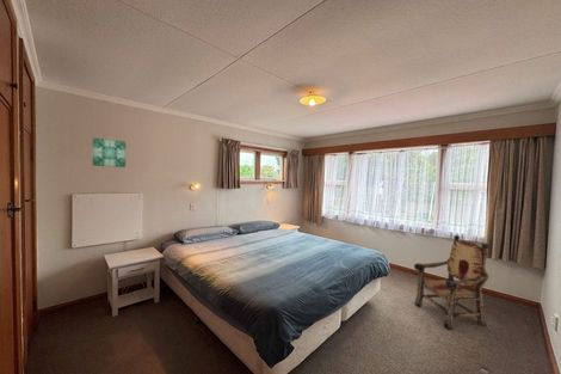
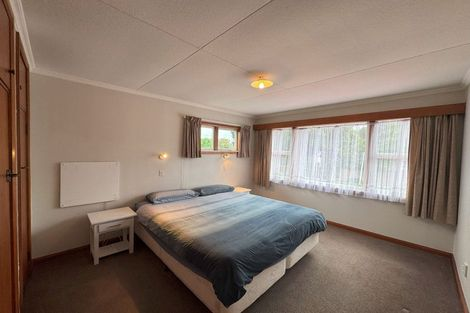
- wall art [92,136,127,168]
- armchair [413,234,491,331]
